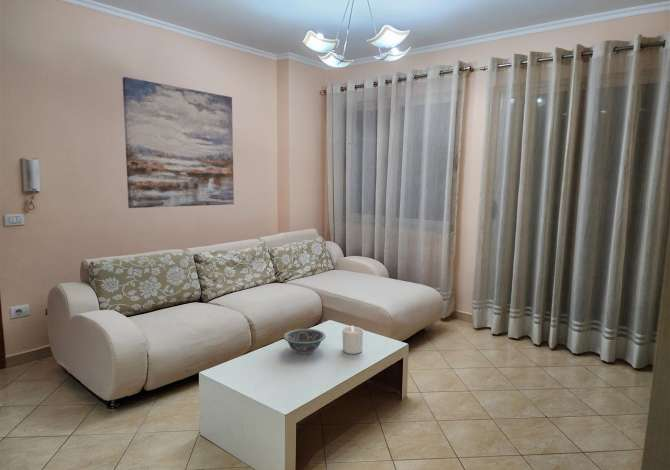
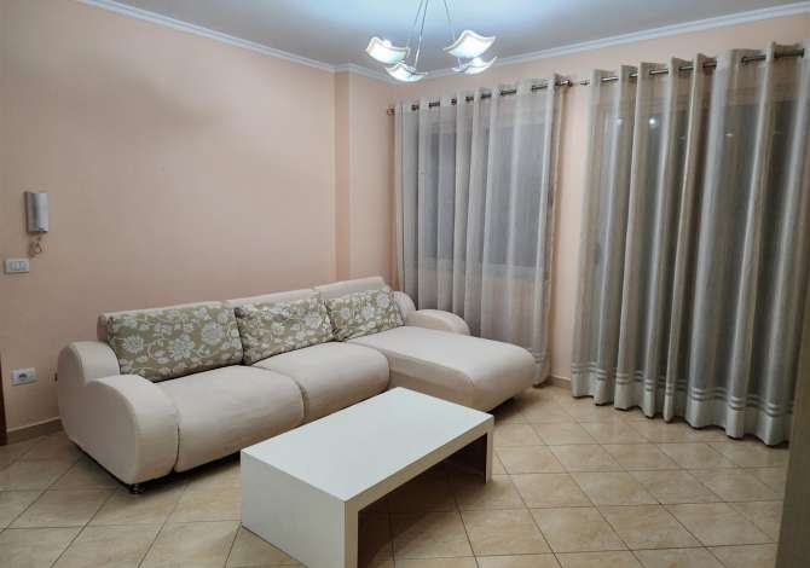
- bowl [282,328,327,355]
- wall art [122,76,235,209]
- candle [342,325,364,355]
